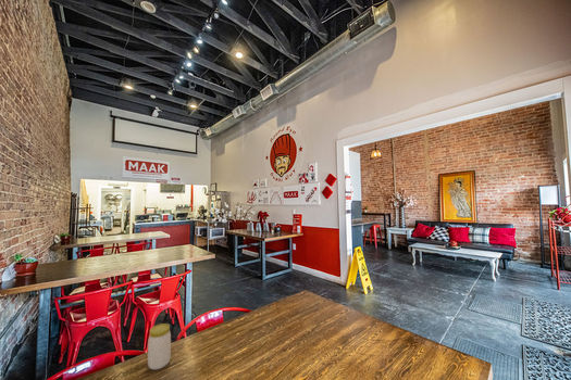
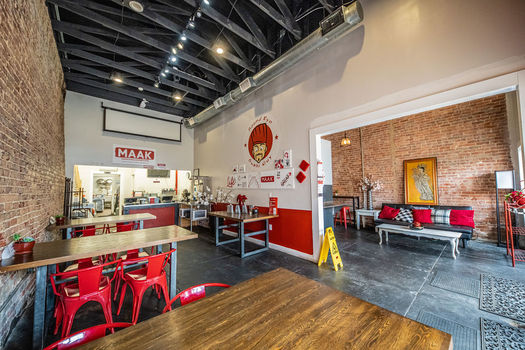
- jar [147,322,172,370]
